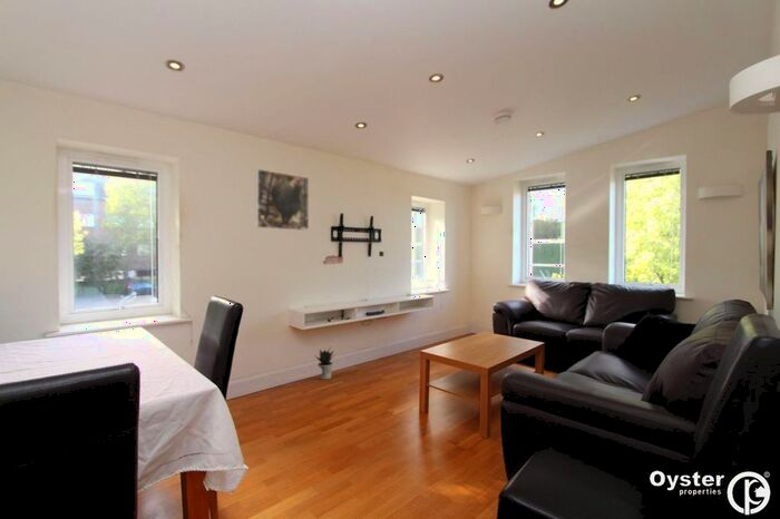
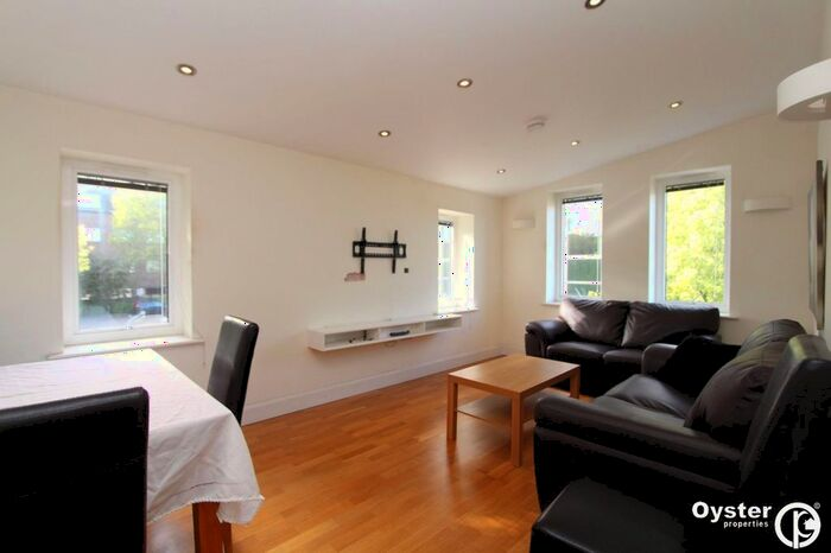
- potted plant [315,347,335,381]
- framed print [255,168,310,232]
